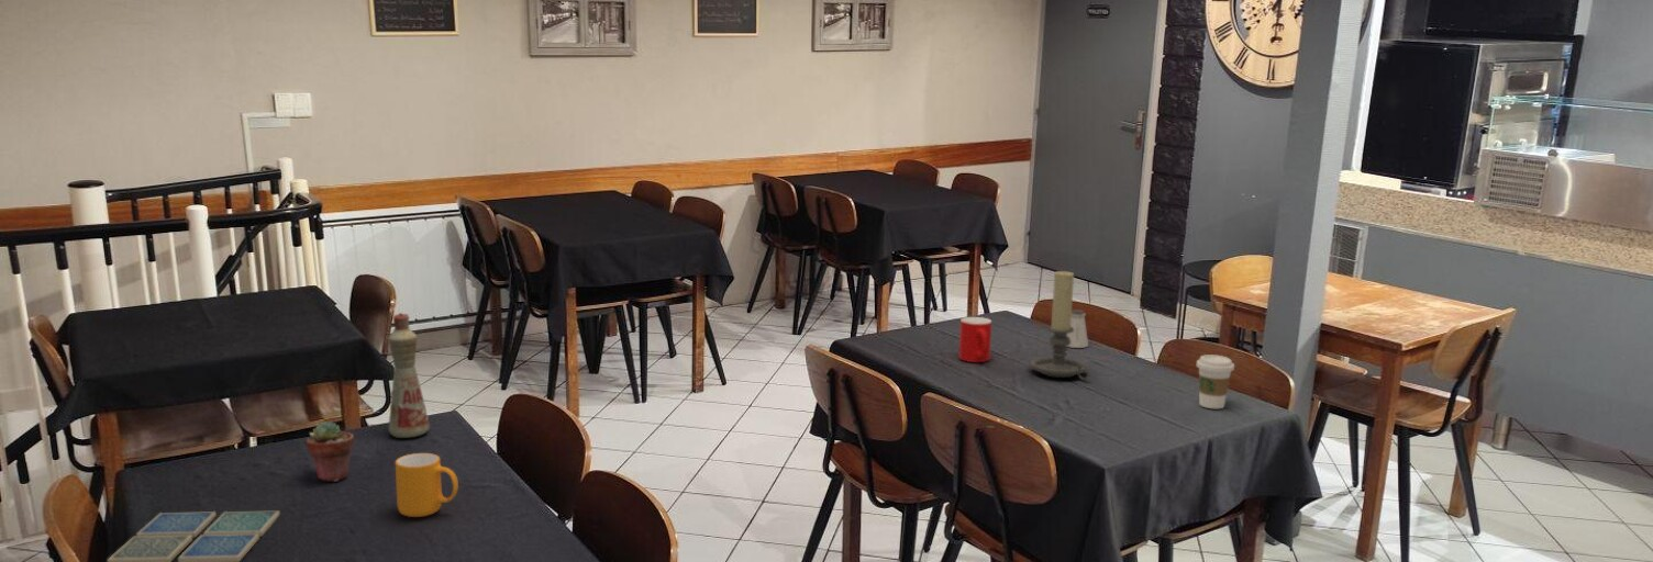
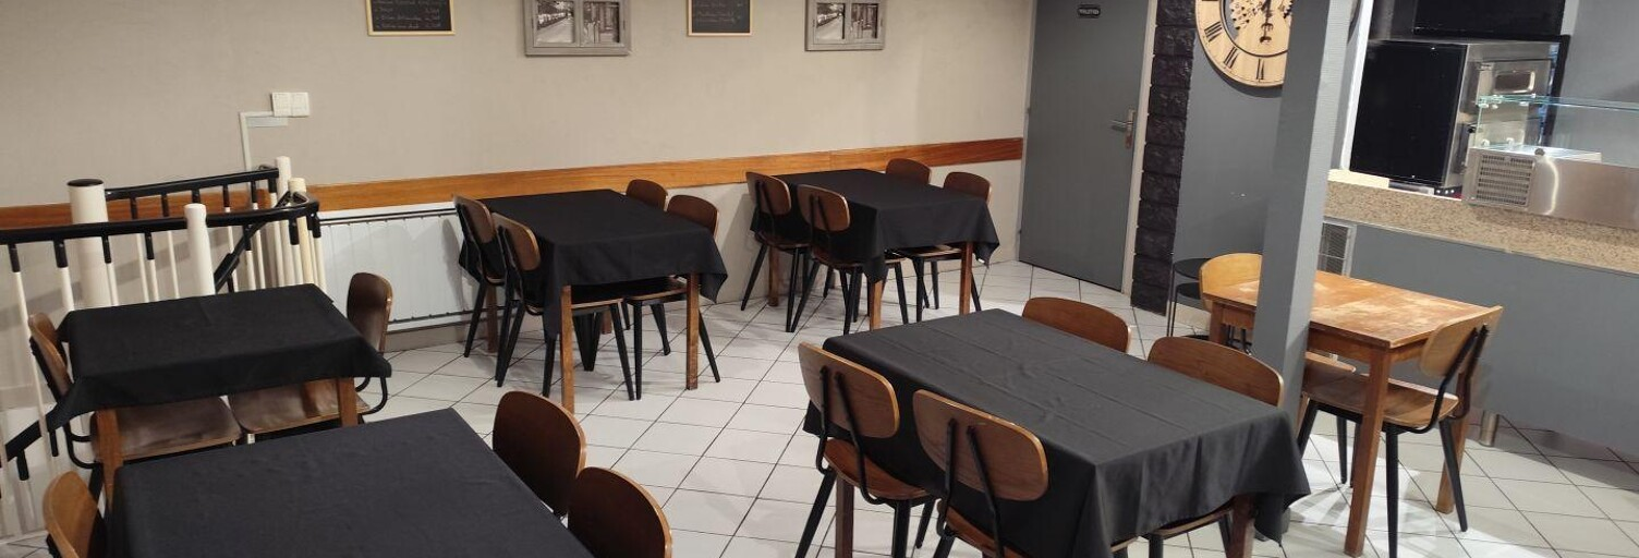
- cup [958,316,992,363]
- mug [395,452,459,518]
- coffee cup [1196,353,1235,409]
- potted succulent [306,420,355,483]
- bottle [387,312,431,439]
- saltshaker [1066,308,1089,349]
- drink coaster [107,510,280,562]
- candle holder [1029,269,1091,381]
